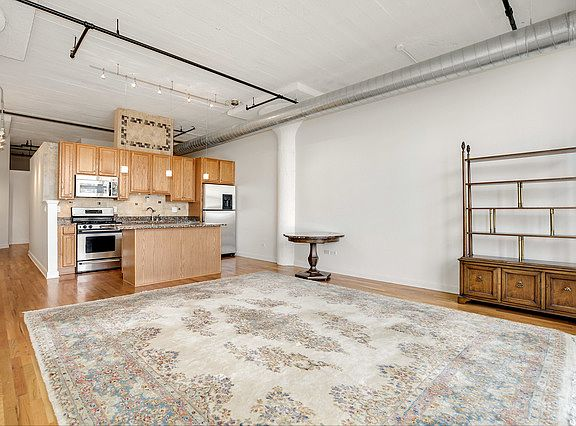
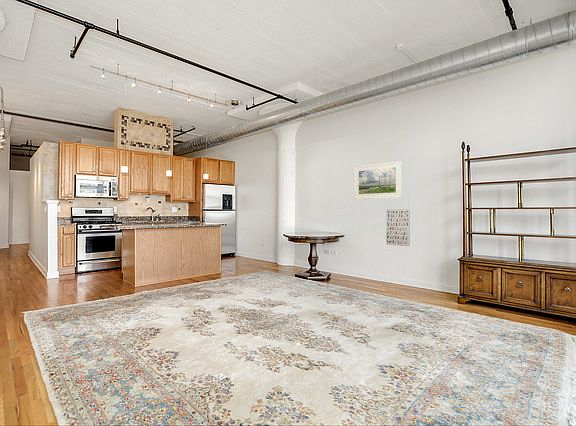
+ wall art [385,208,411,247]
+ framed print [353,160,403,200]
